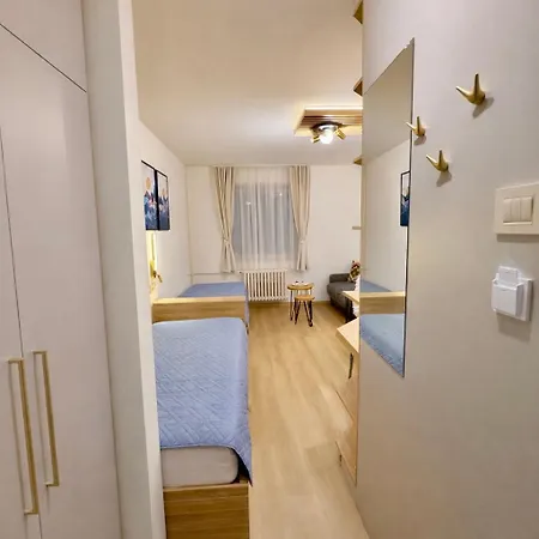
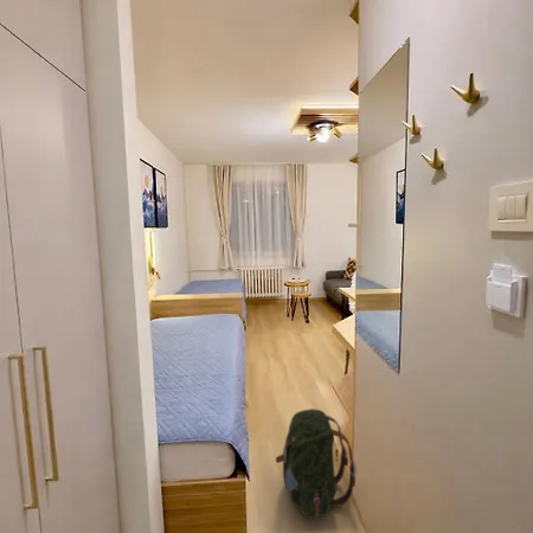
+ backpack [275,407,358,520]
